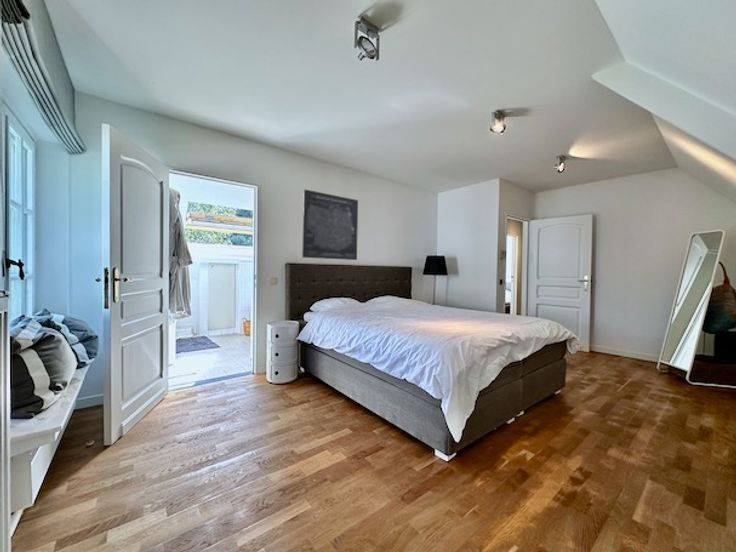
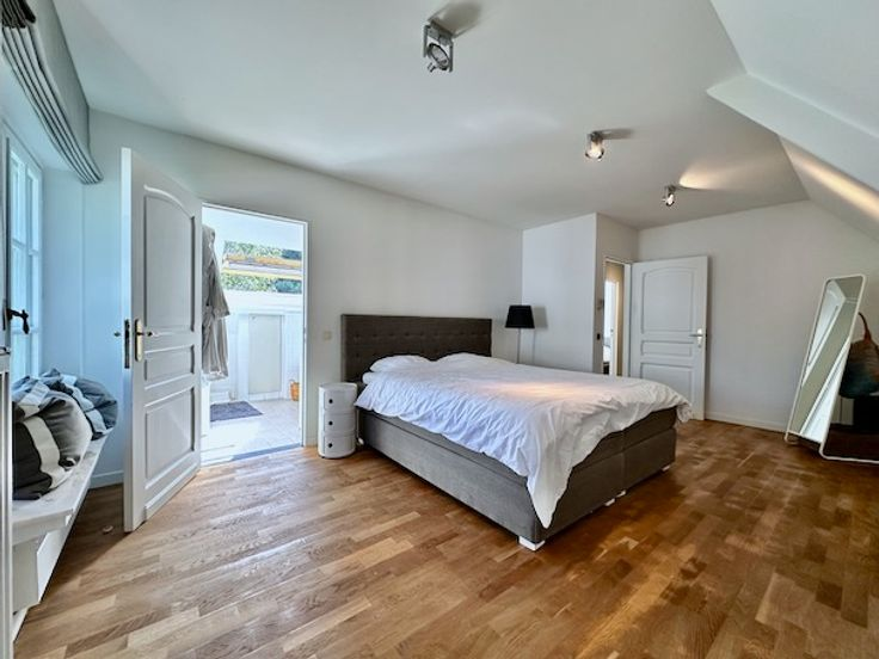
- wall art [301,188,359,261]
